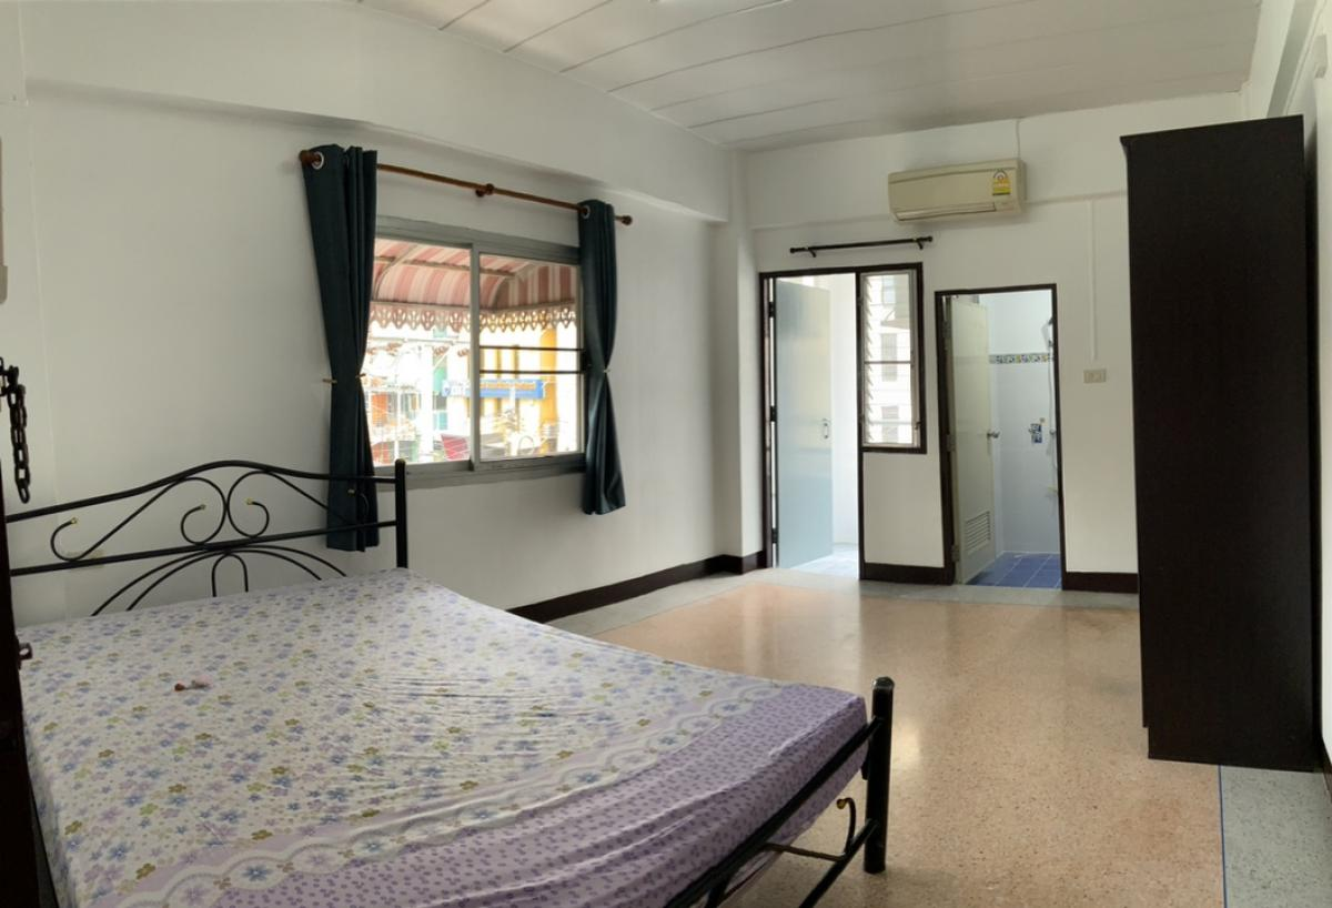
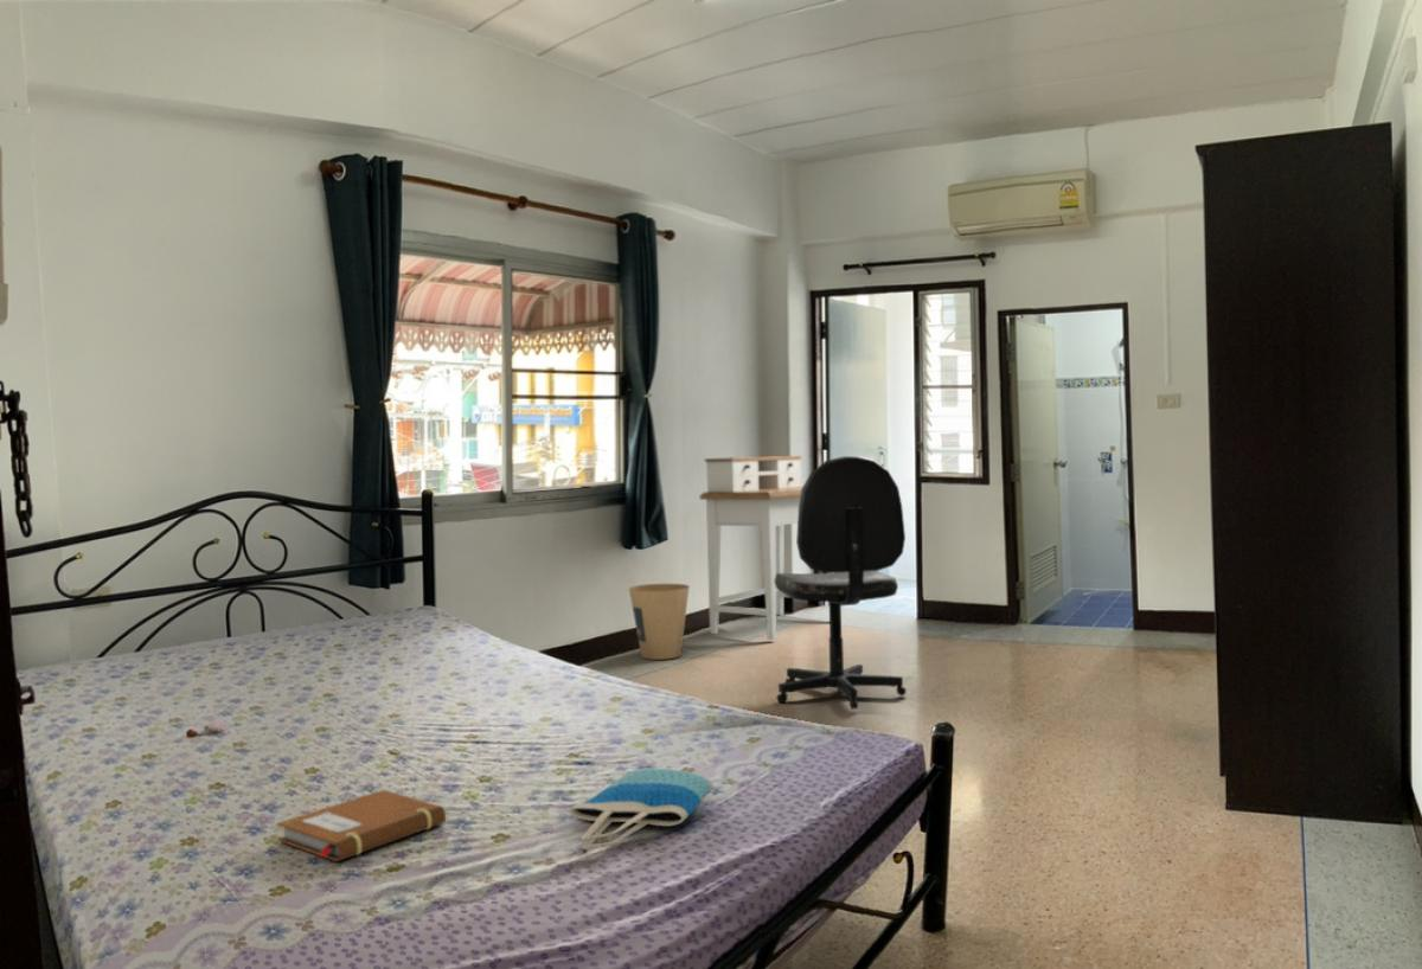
+ notebook [276,789,447,862]
+ office chair [774,455,908,711]
+ tote bag [568,768,715,852]
+ trash can [628,583,691,661]
+ desk [698,455,834,641]
